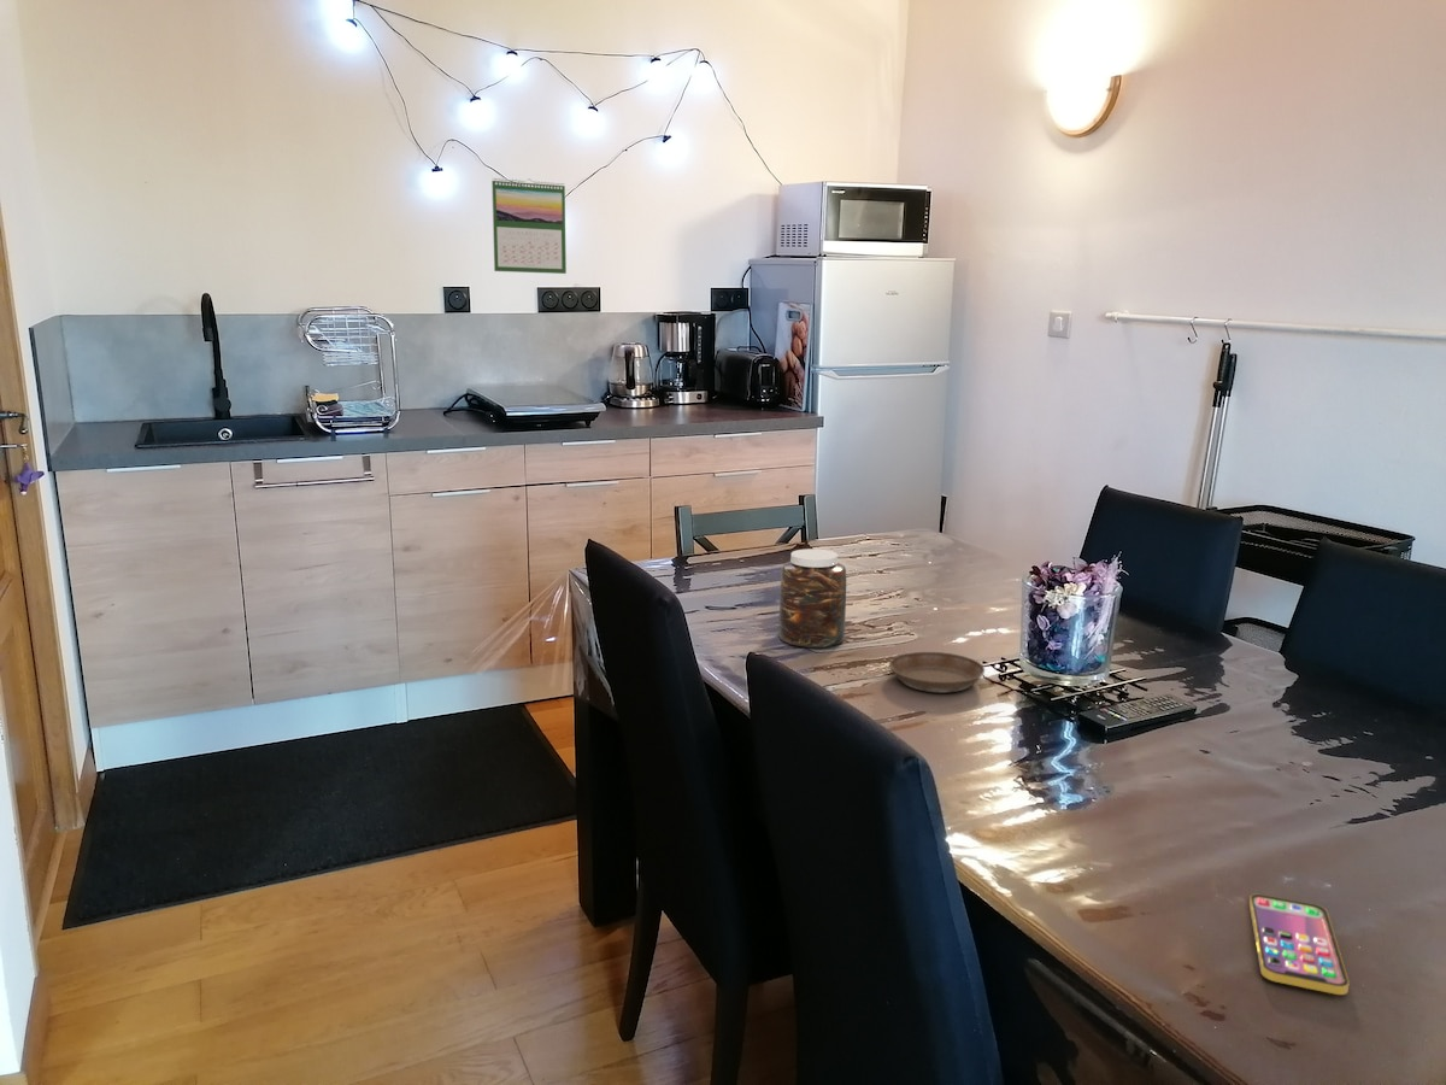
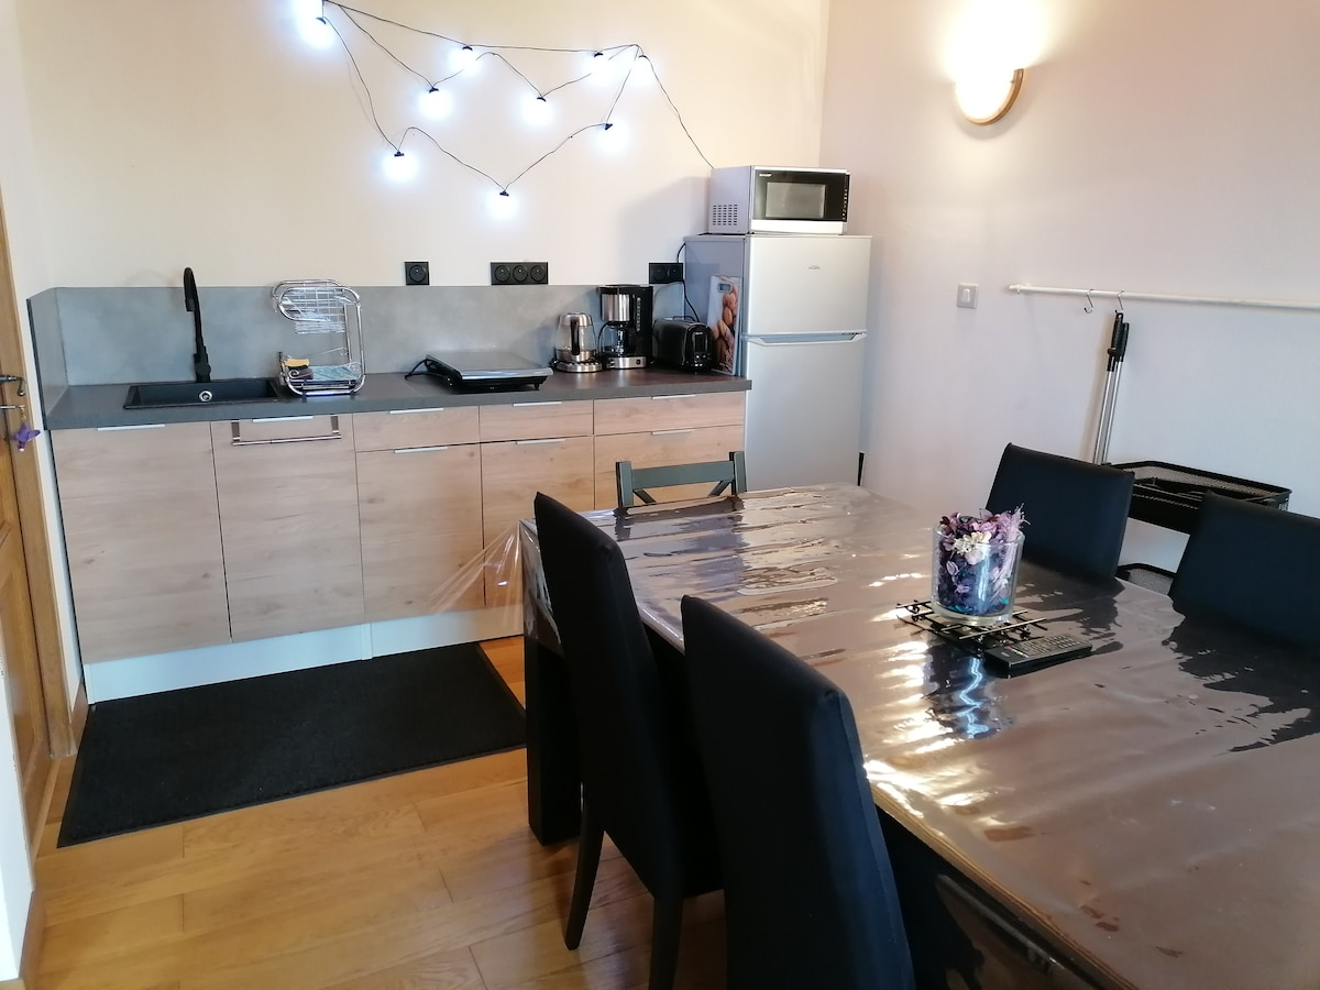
- saucer [888,651,986,694]
- jar [778,547,847,649]
- calendar [490,177,568,275]
- smartphone [1248,893,1351,996]
